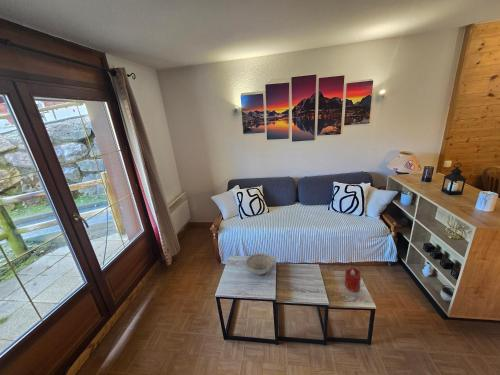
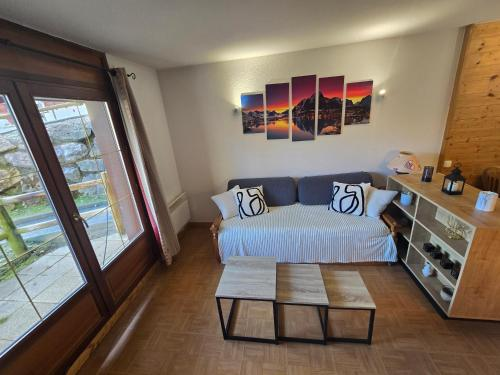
- decorative bowl [245,252,274,276]
- candle [344,267,362,293]
